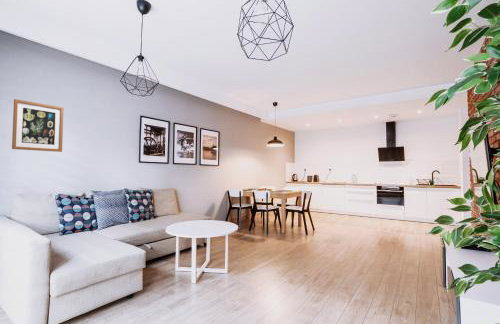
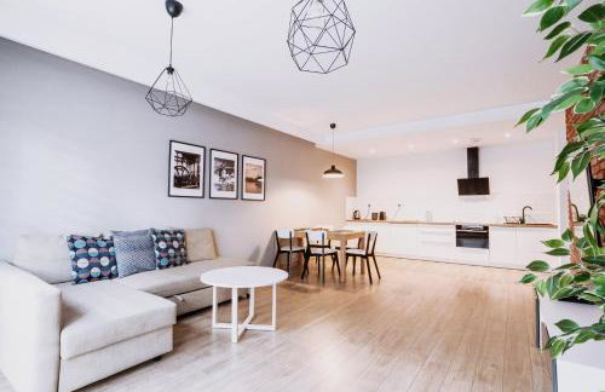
- wall art [11,98,64,153]
